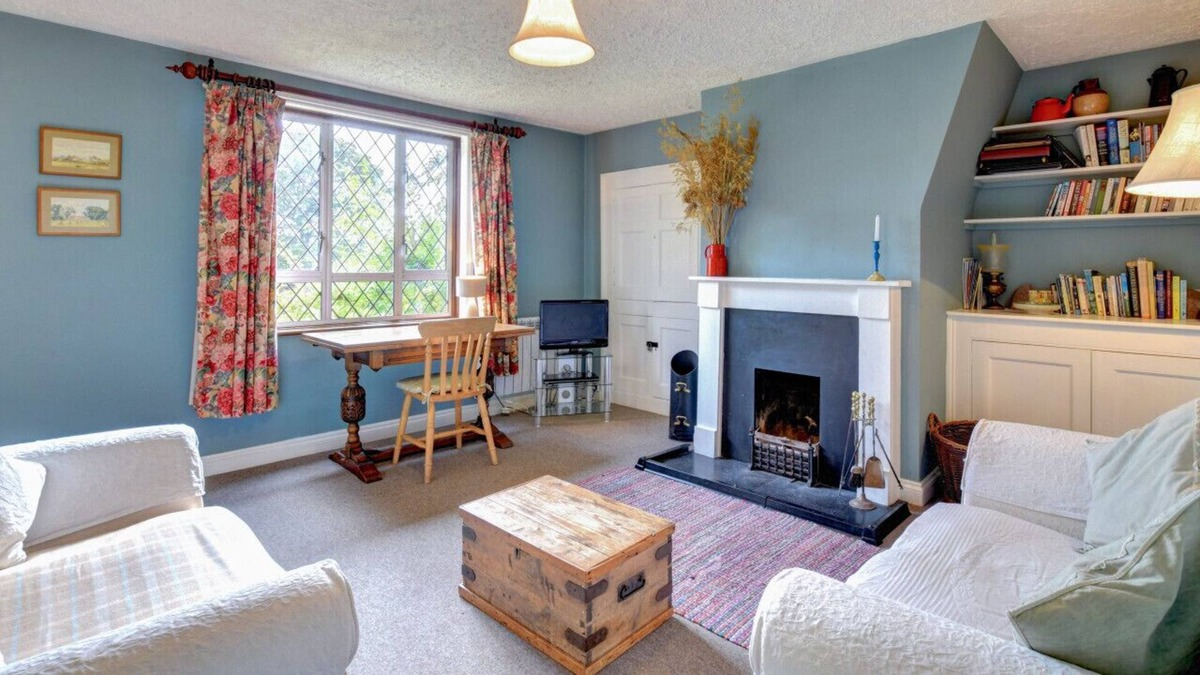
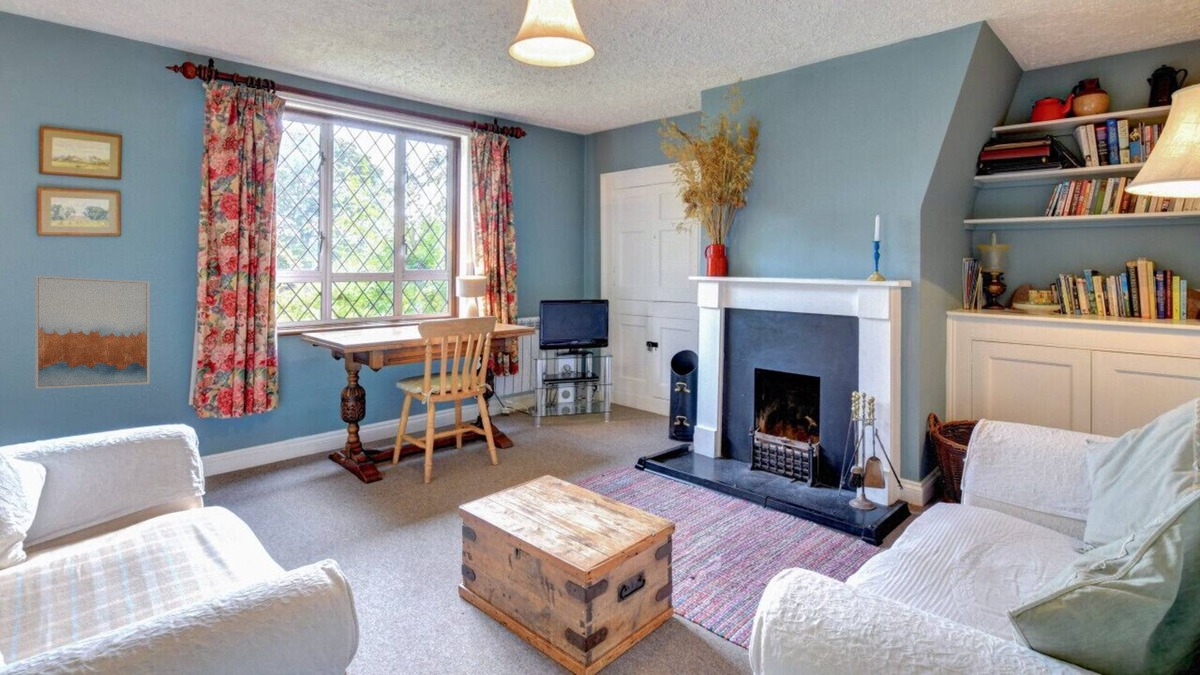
+ wall art [34,275,151,390]
